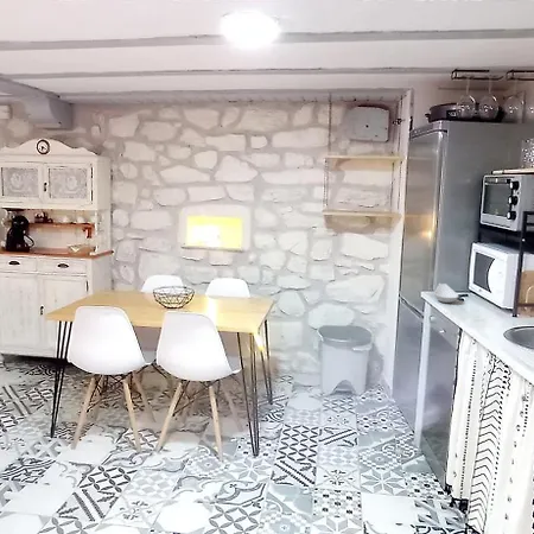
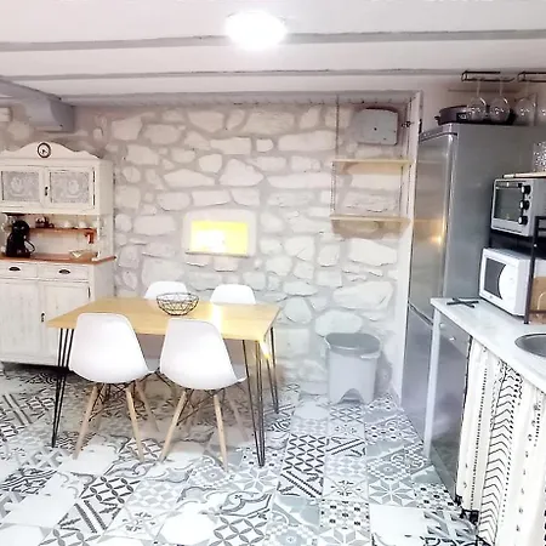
- spoon rest [433,282,459,304]
